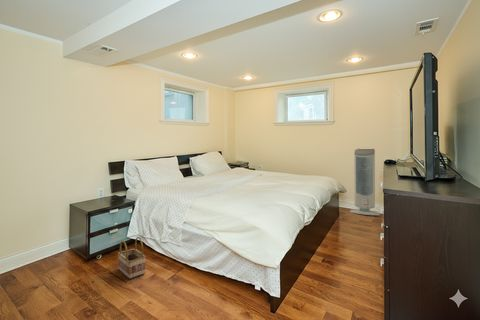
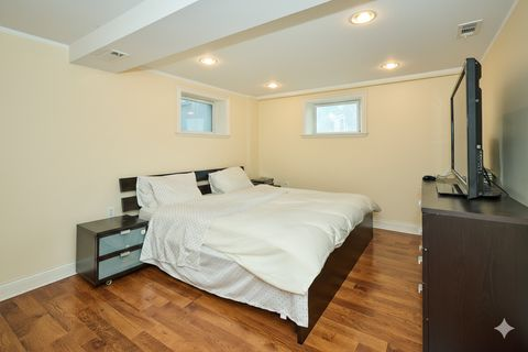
- basket [117,236,147,280]
- air purifier [349,148,381,216]
